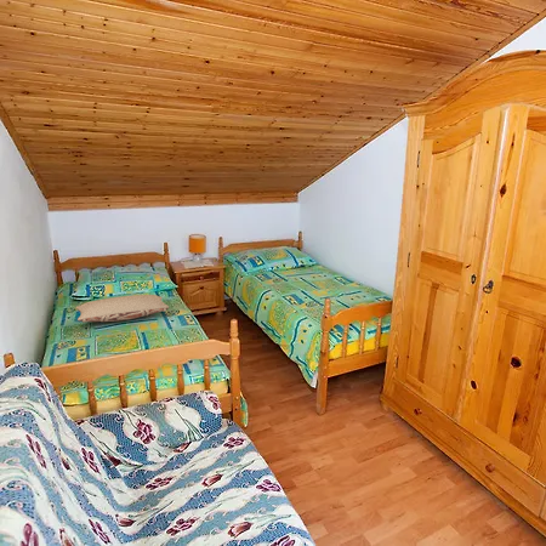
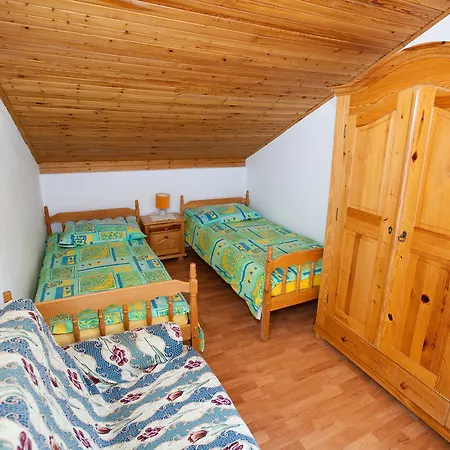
- pillow [75,294,170,324]
